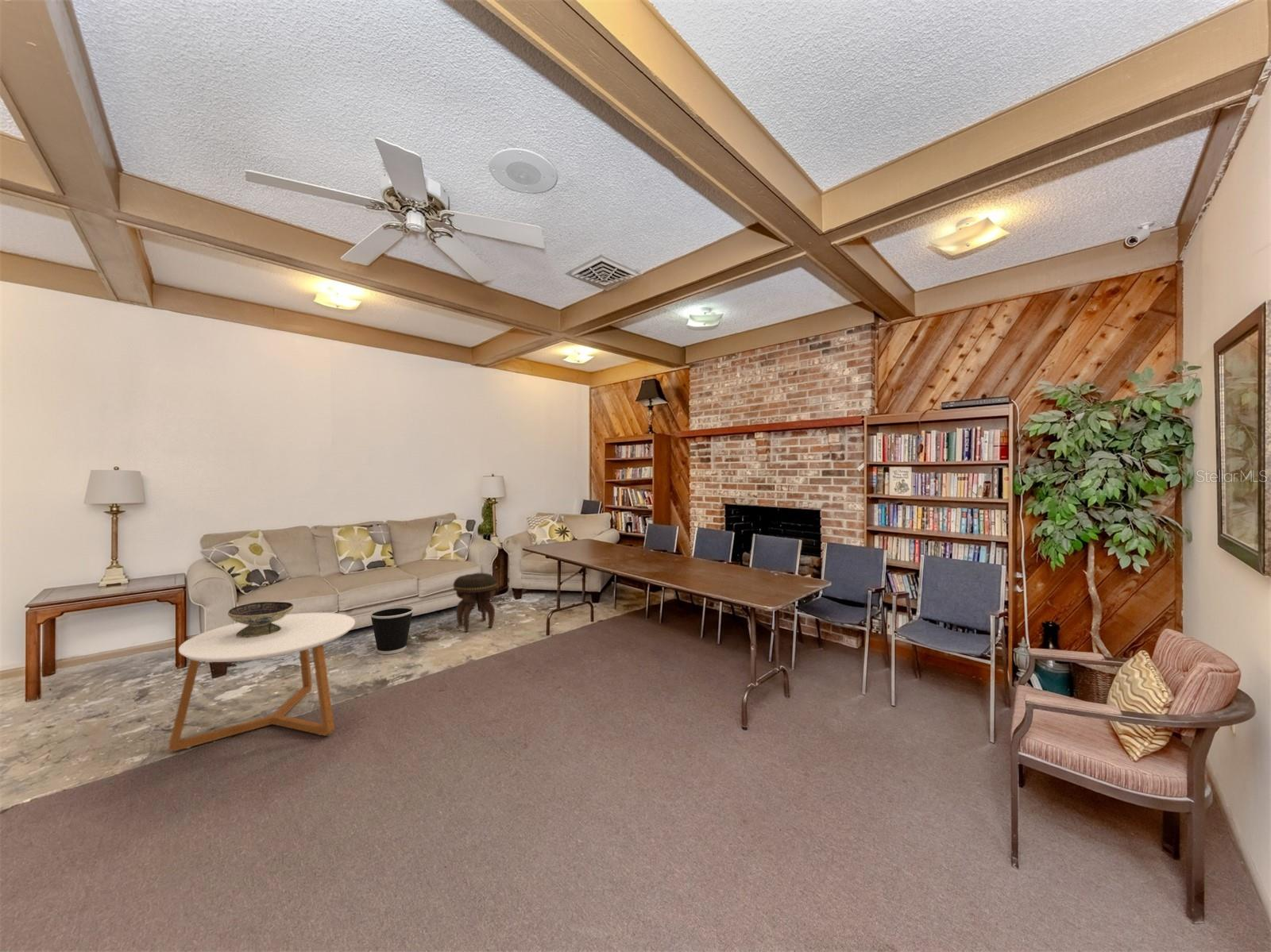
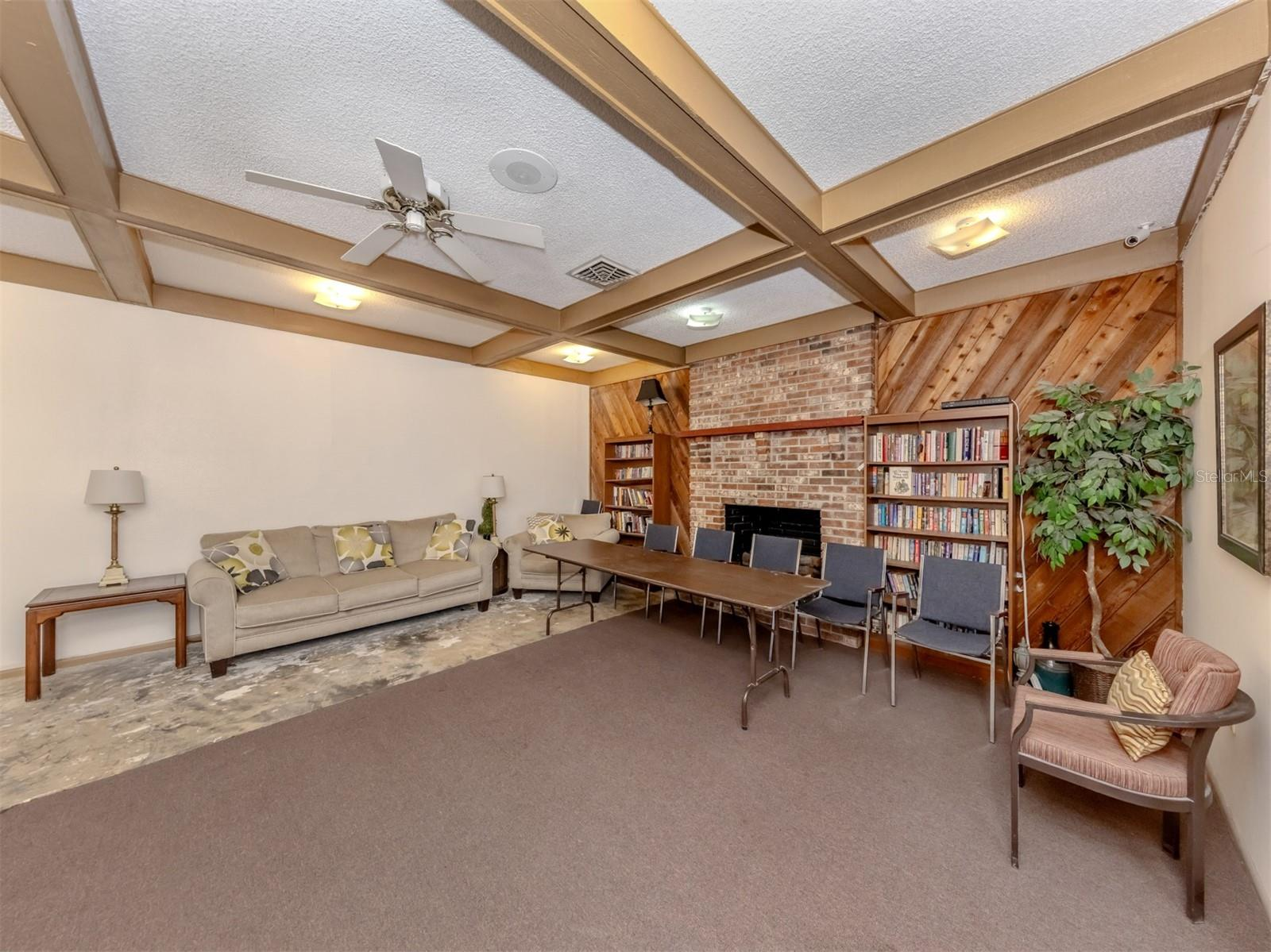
- decorative bowl [227,601,295,638]
- coffee table [168,612,356,752]
- footstool [453,572,498,633]
- wastebasket [369,605,415,655]
